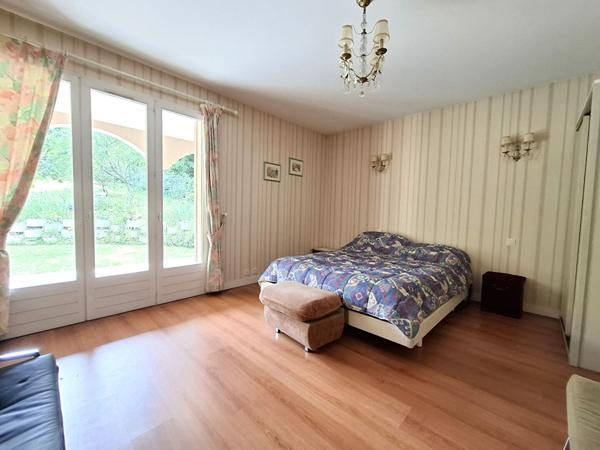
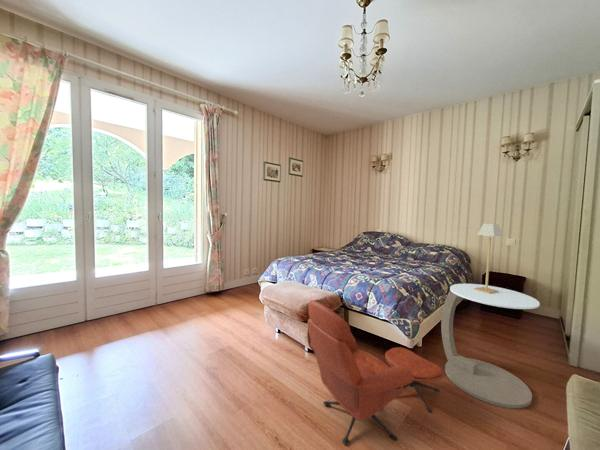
+ side table [440,283,541,409]
+ armchair [307,299,446,446]
+ table lamp [474,222,504,294]
